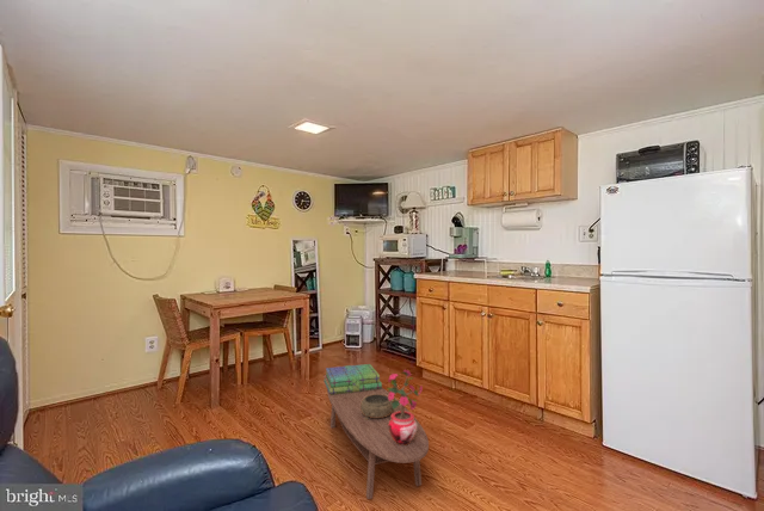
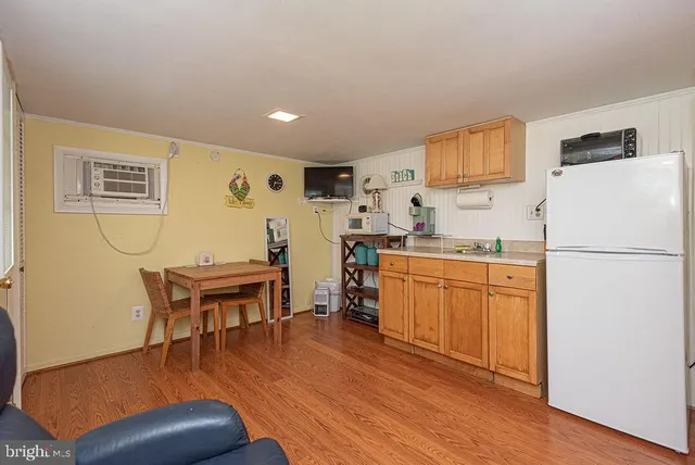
- potted plant [386,369,424,445]
- decorative bowl [361,394,395,420]
- stack of books [322,363,383,395]
- coffee table [326,387,430,500]
